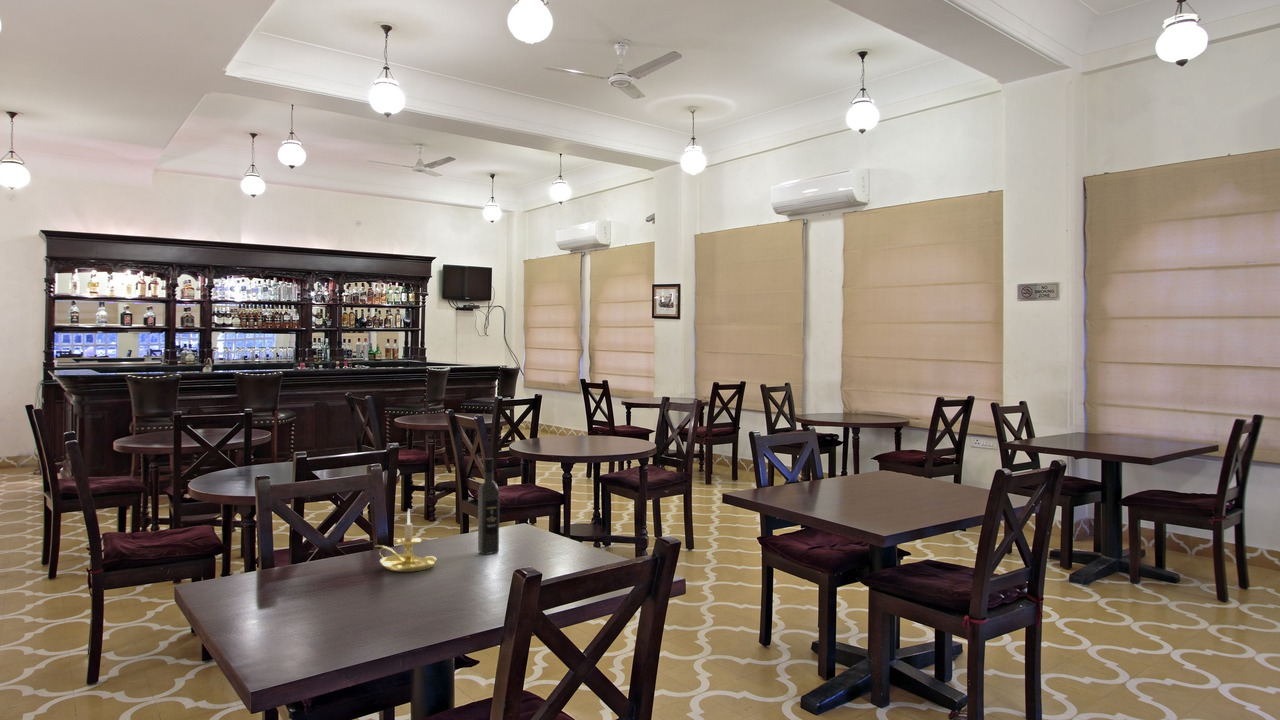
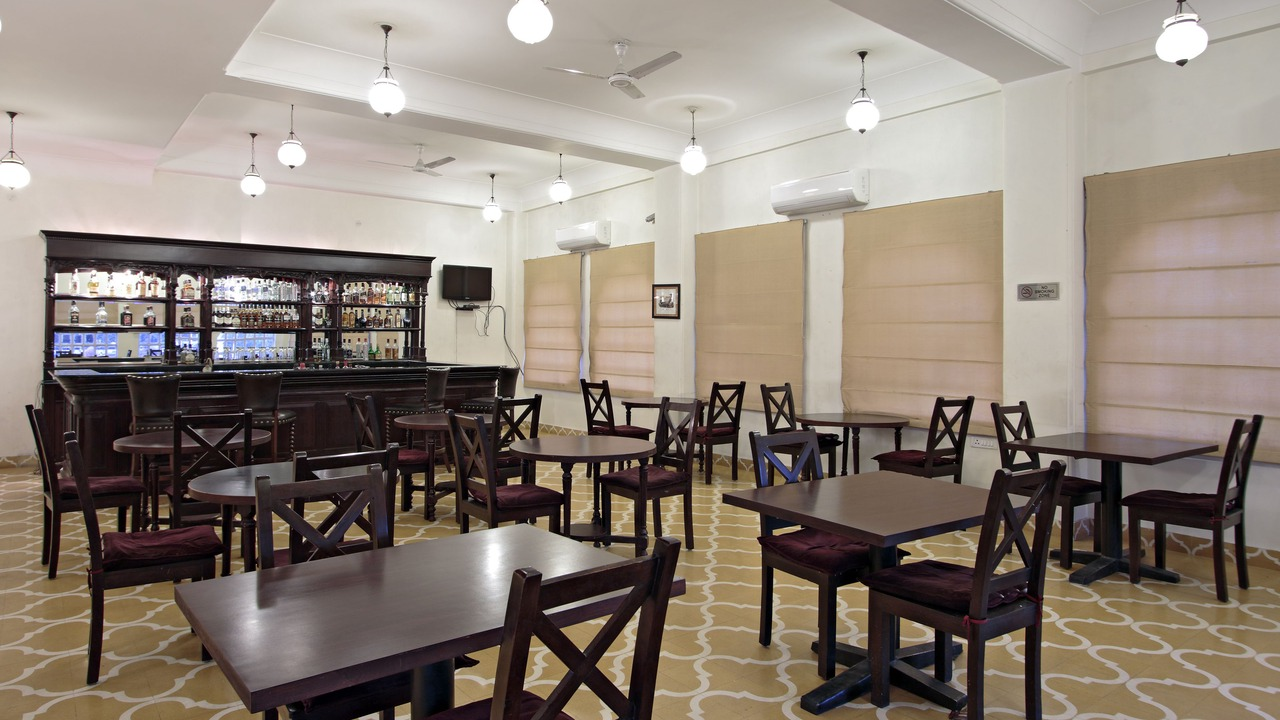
- candle holder [375,508,438,573]
- wine bottle [477,457,500,555]
